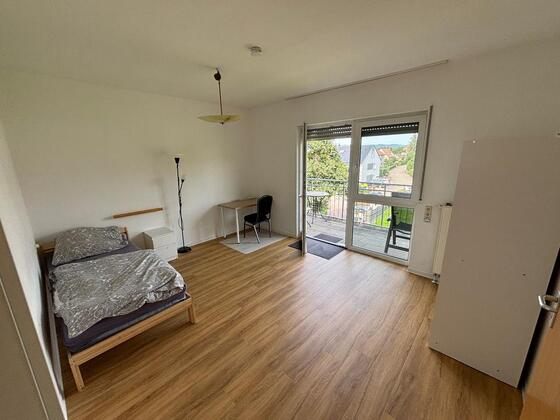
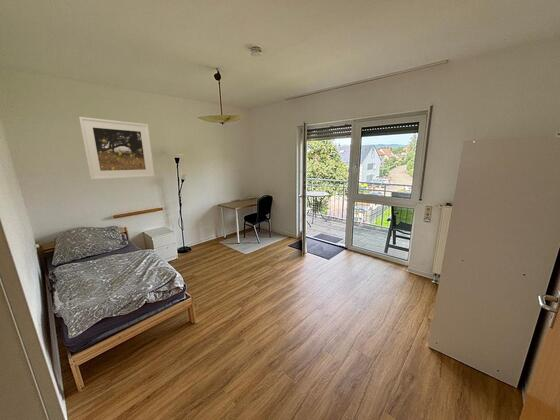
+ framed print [78,116,156,181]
